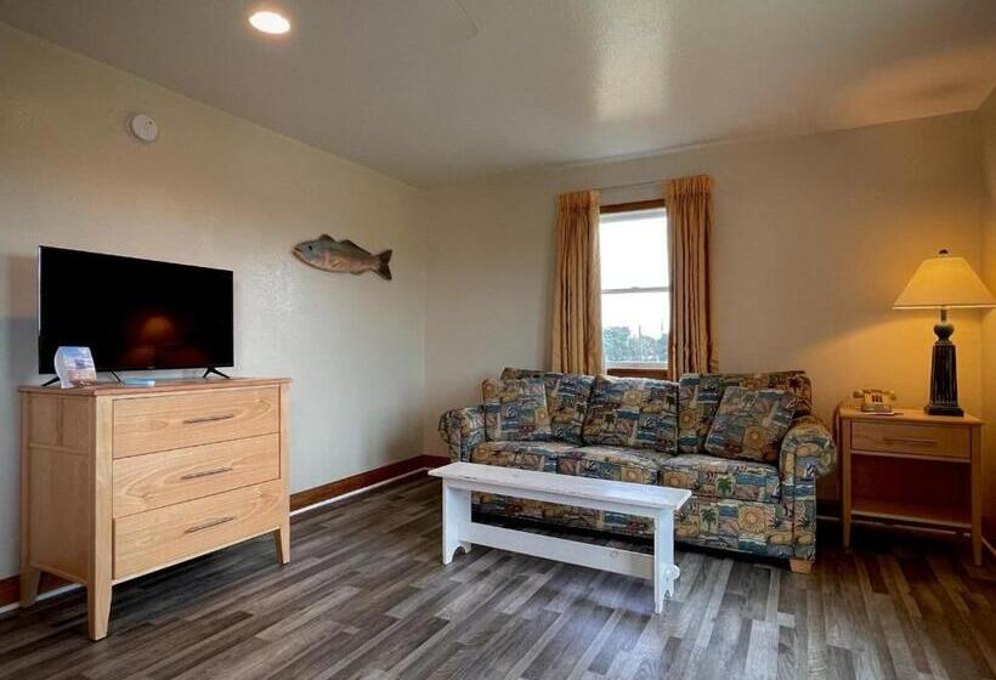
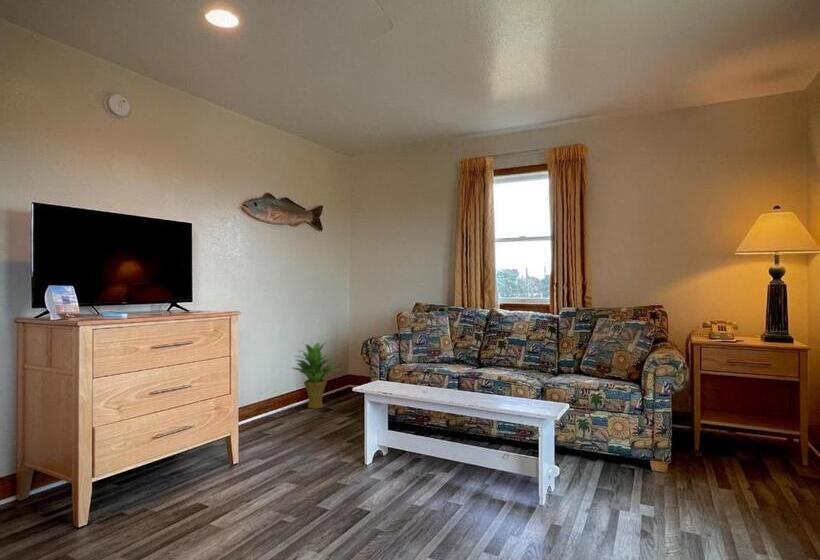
+ potted plant [291,341,339,409]
